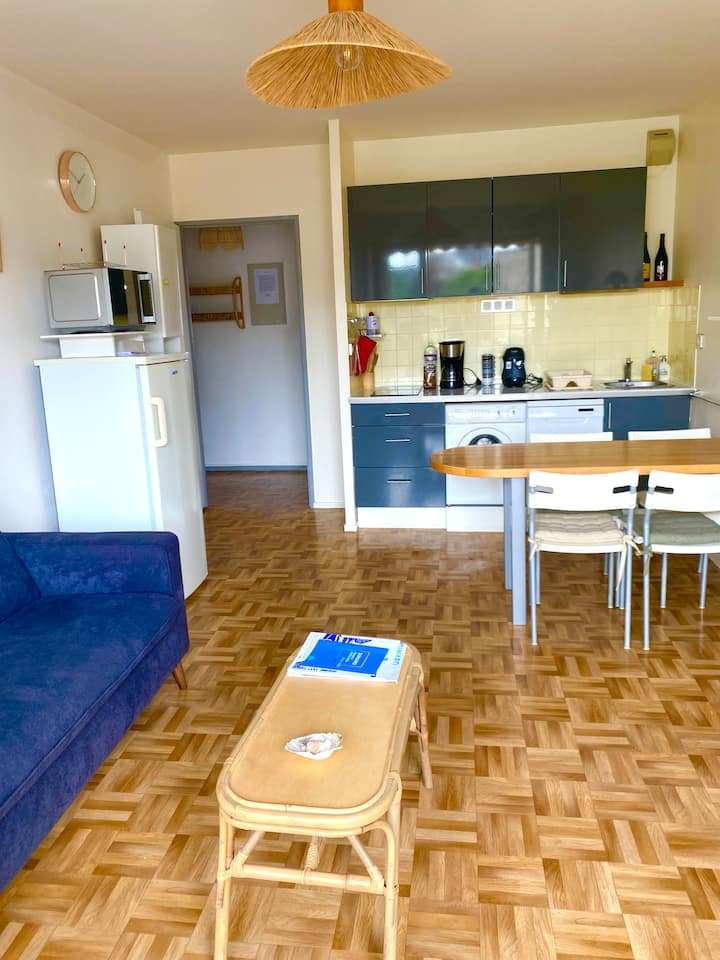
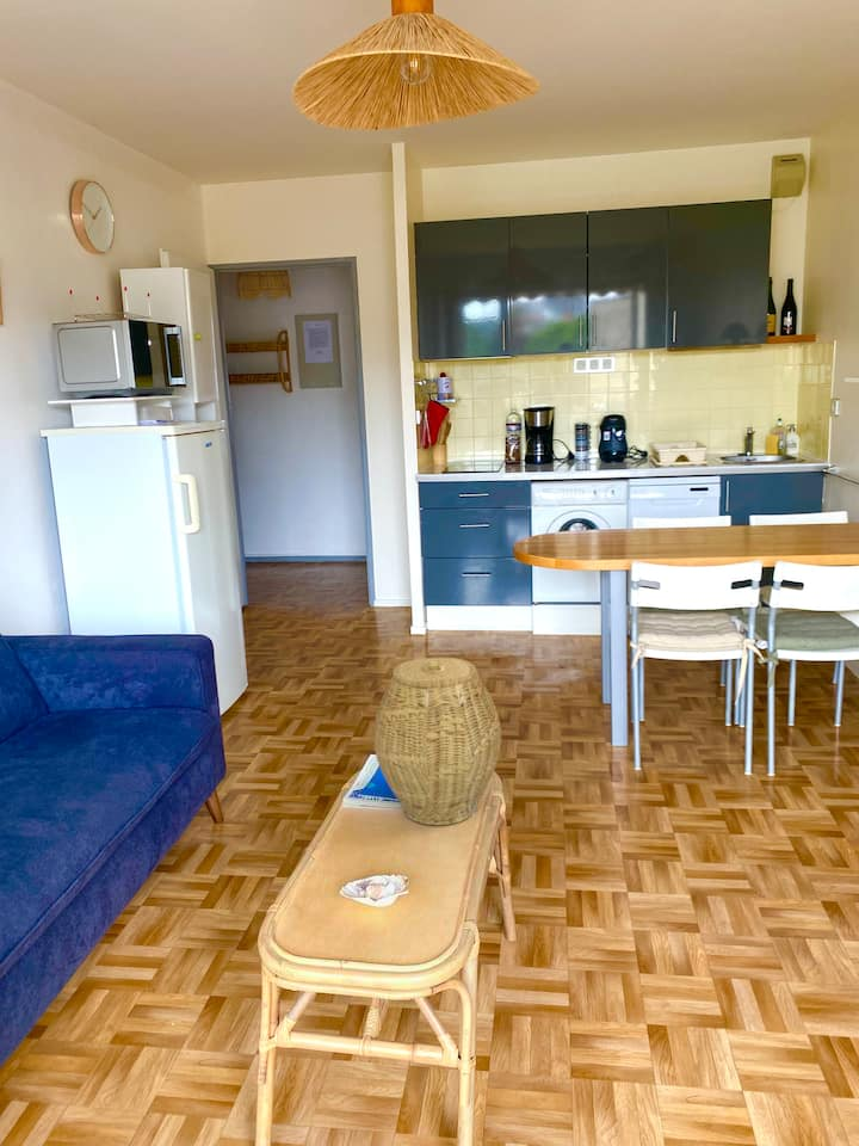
+ woven basket [372,657,502,826]
